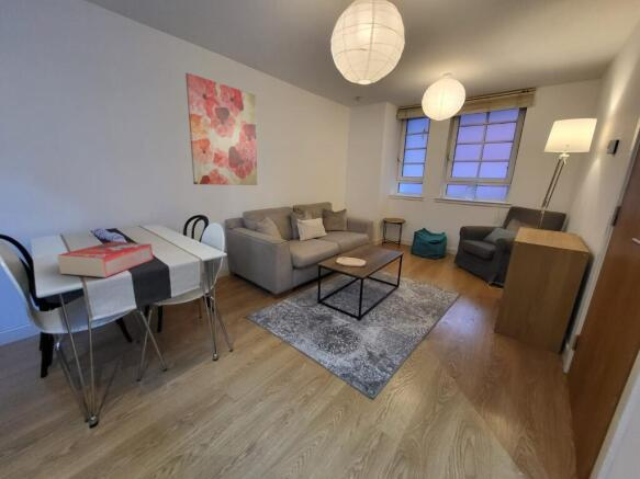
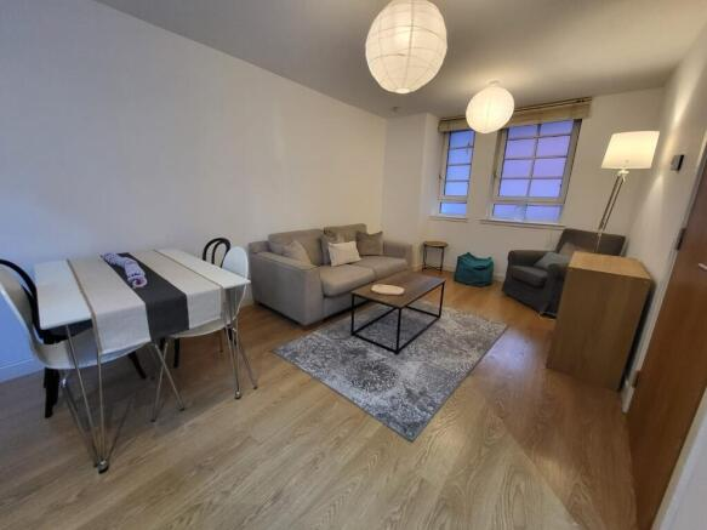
- wall art [184,71,258,186]
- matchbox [56,240,154,278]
